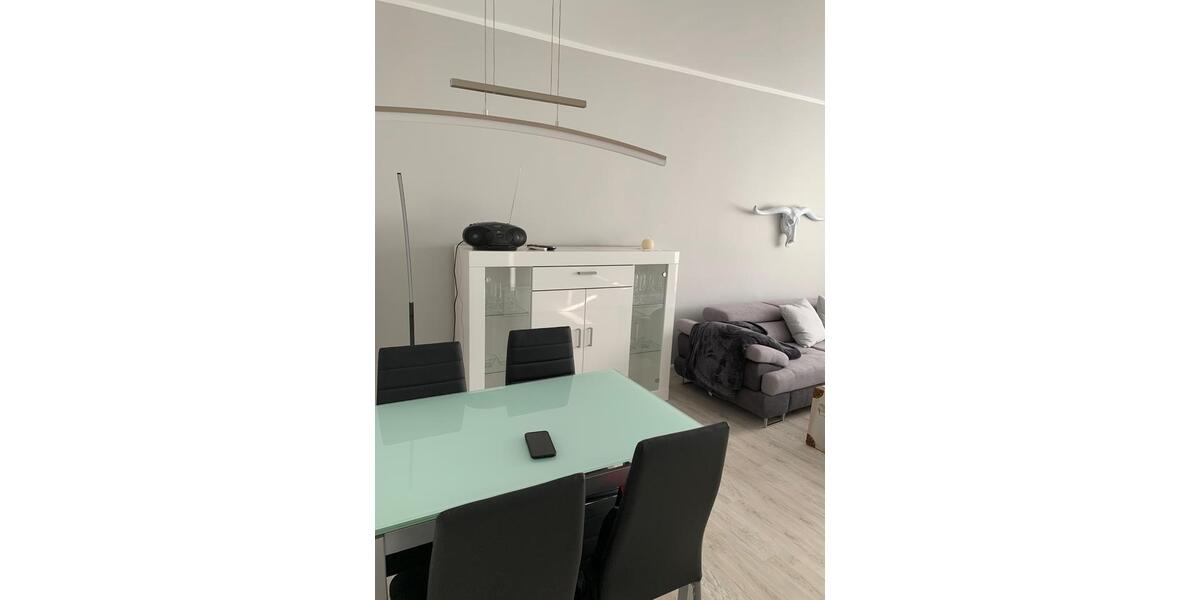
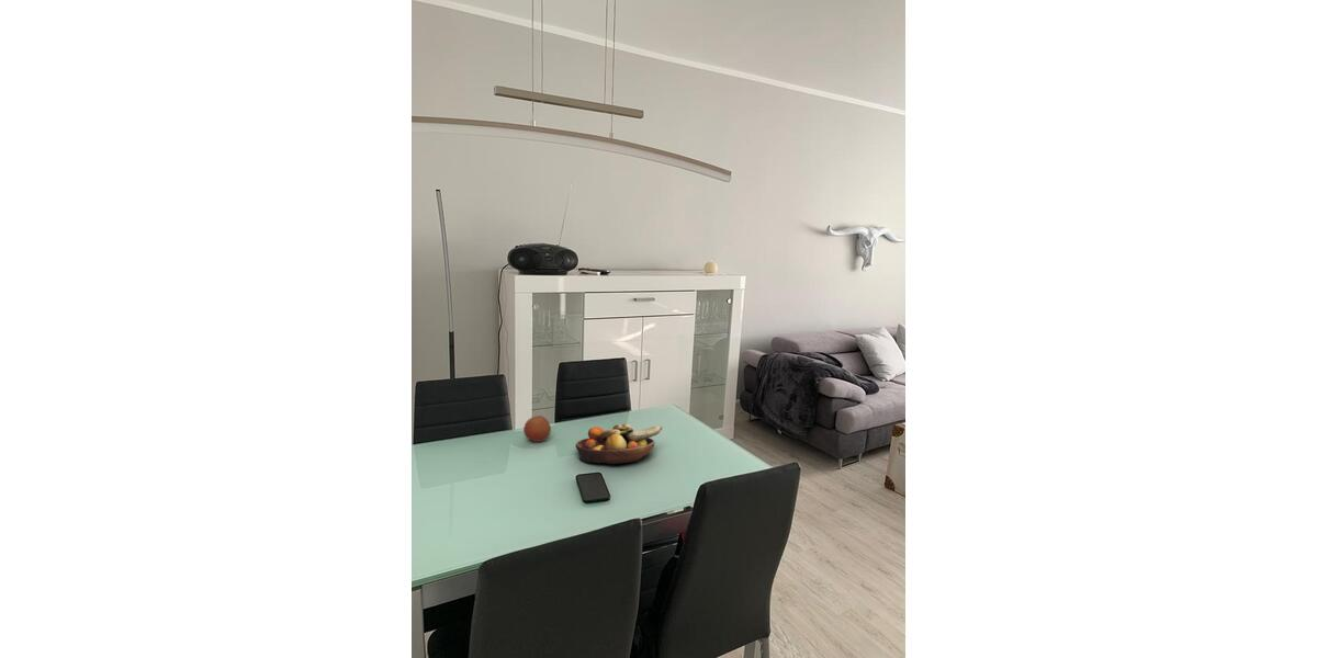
+ fruit [522,415,552,443]
+ fruit bowl [574,423,663,465]
